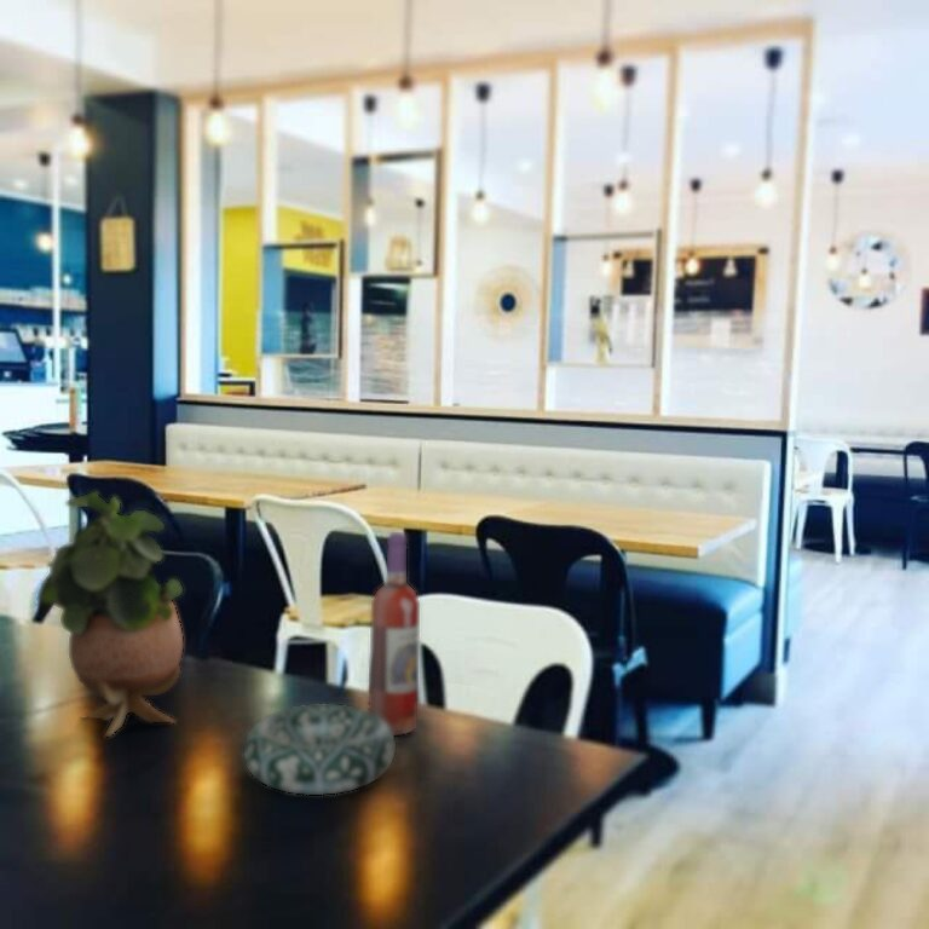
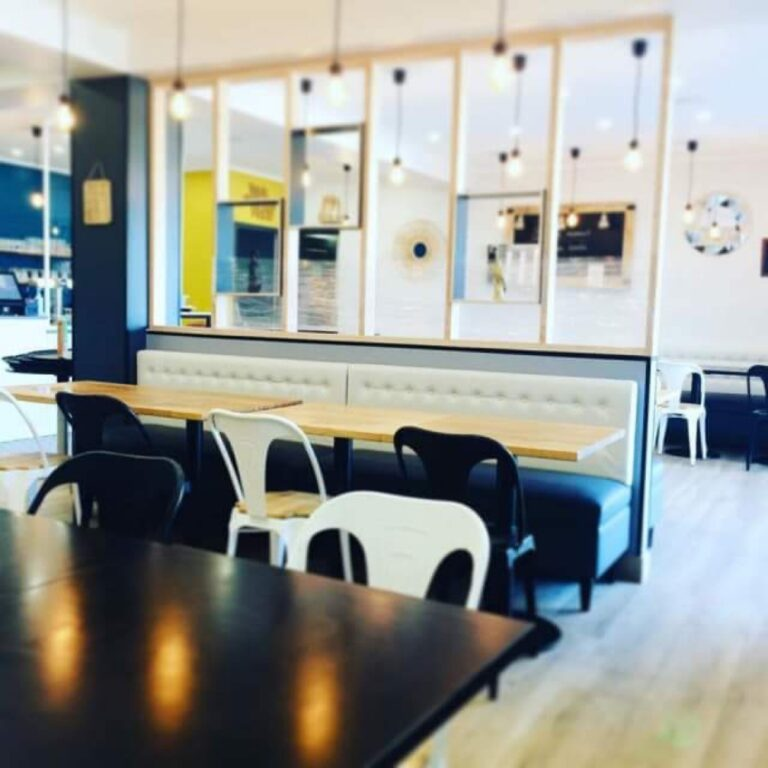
- wine bottle [368,531,421,737]
- potted plant [35,490,184,738]
- decorative bowl [243,704,397,796]
